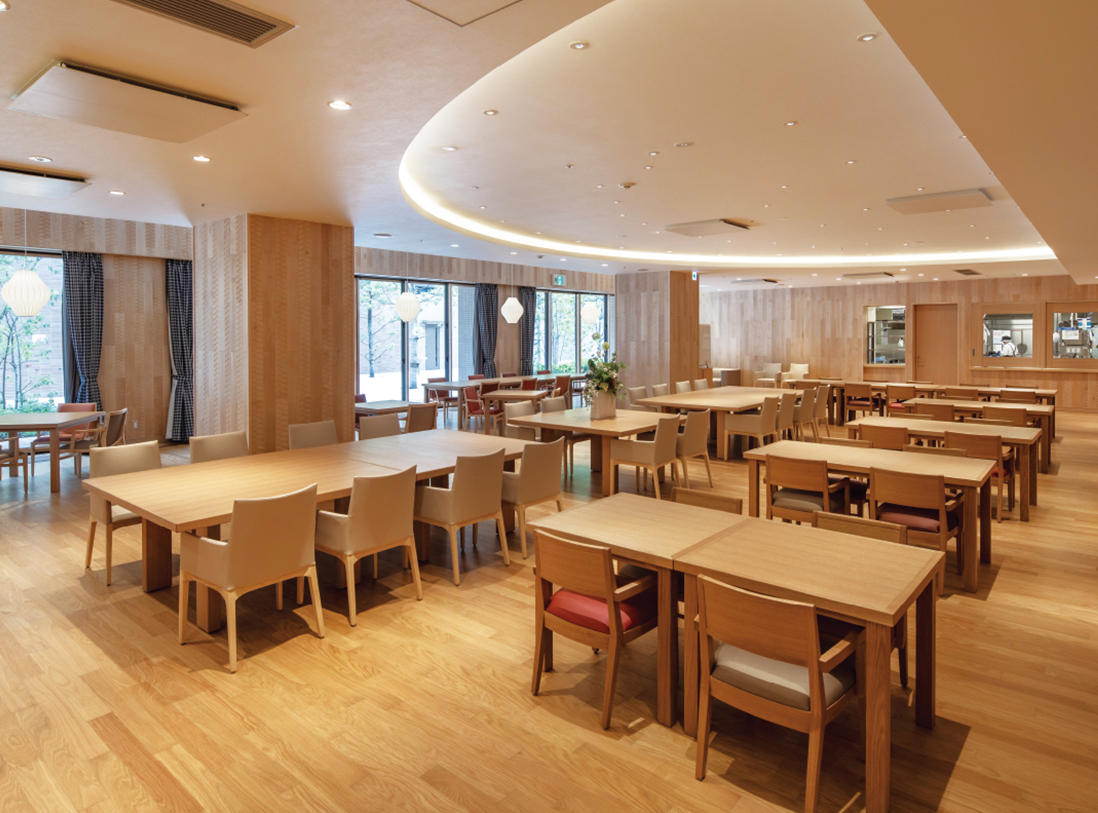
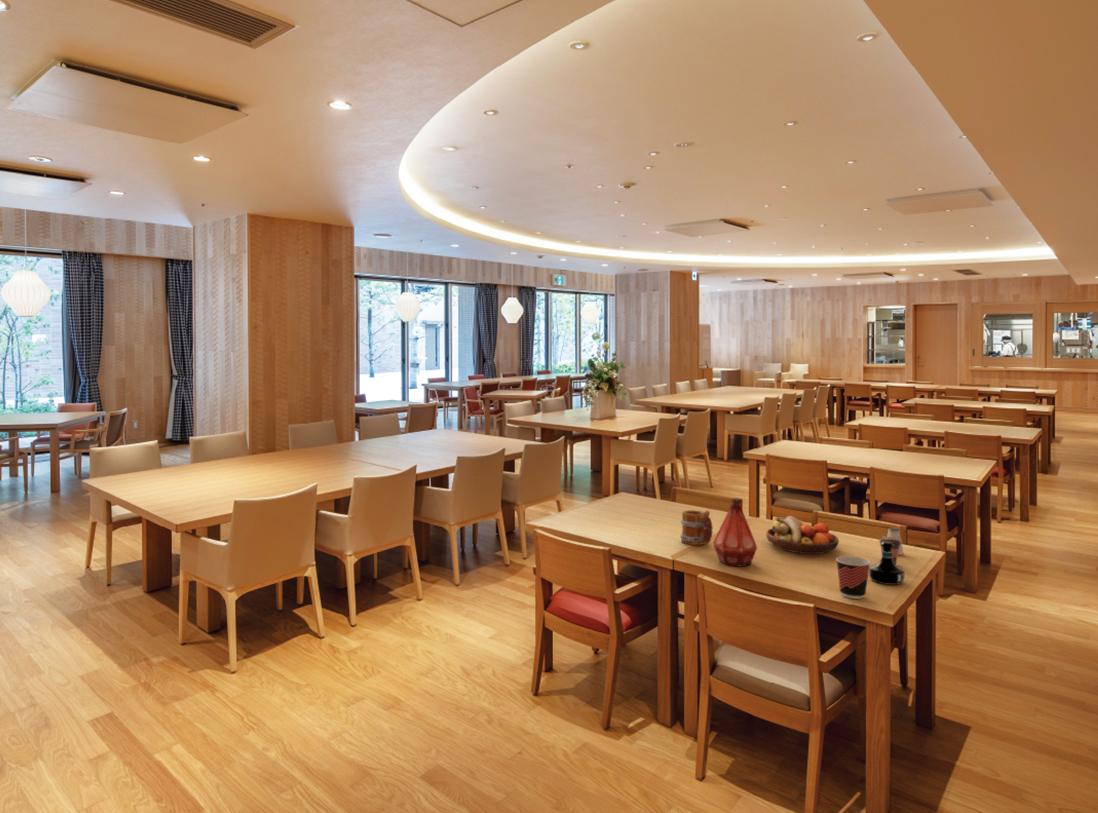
+ saltshaker [886,526,905,556]
+ coffee cup [878,536,902,565]
+ tequila bottle [868,541,905,586]
+ bottle [712,497,758,568]
+ fruit bowl [765,515,840,555]
+ cup [835,555,872,600]
+ mug [679,509,714,546]
